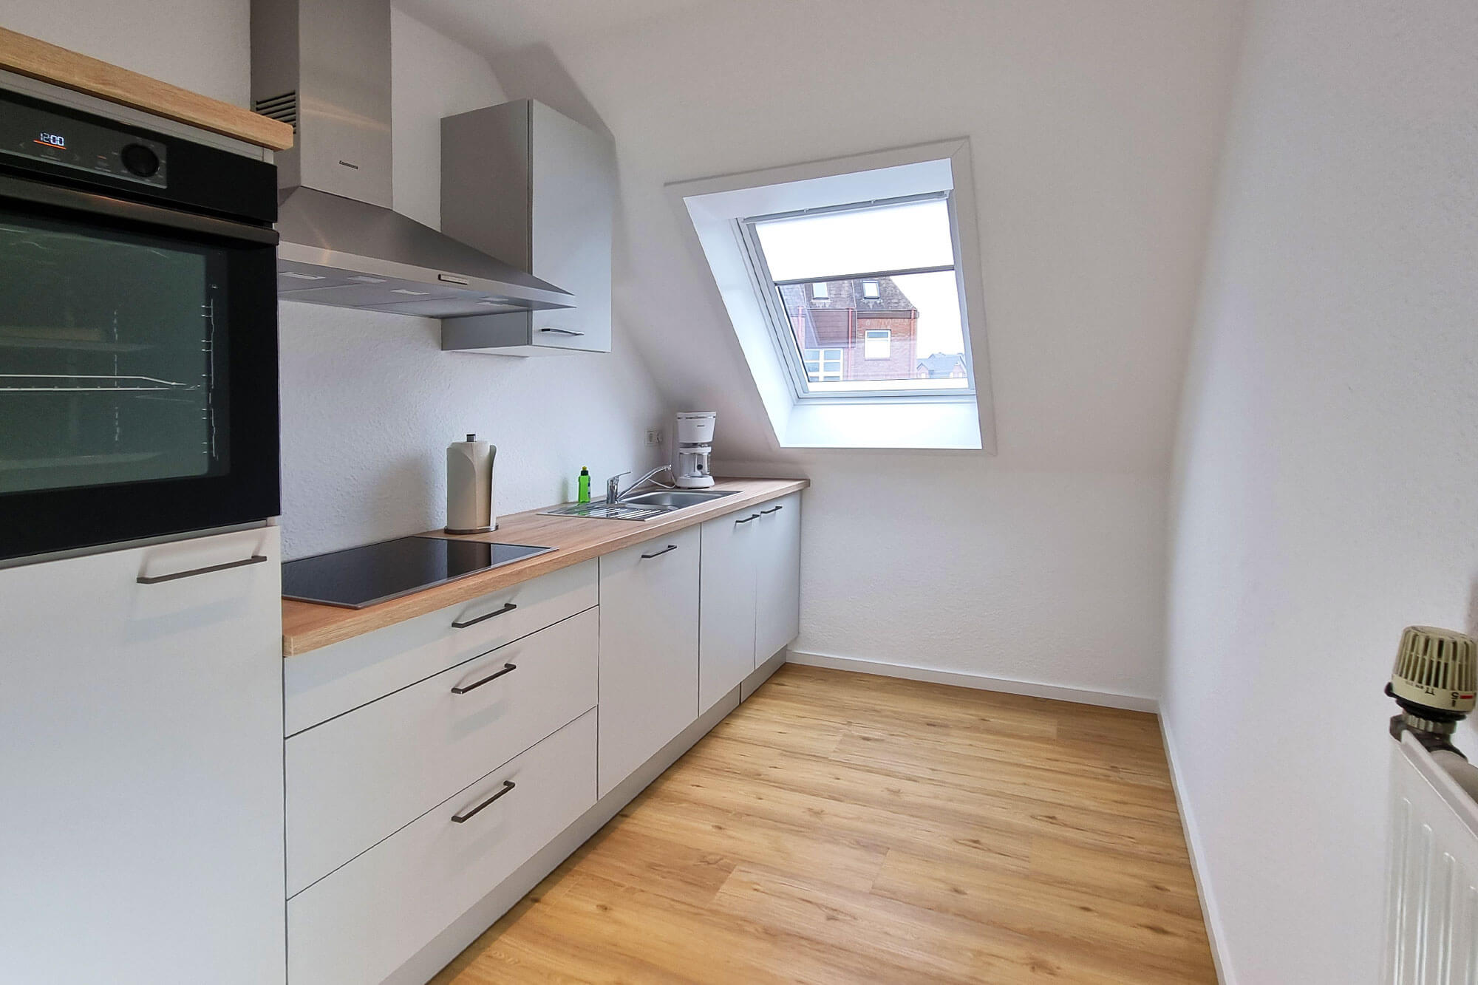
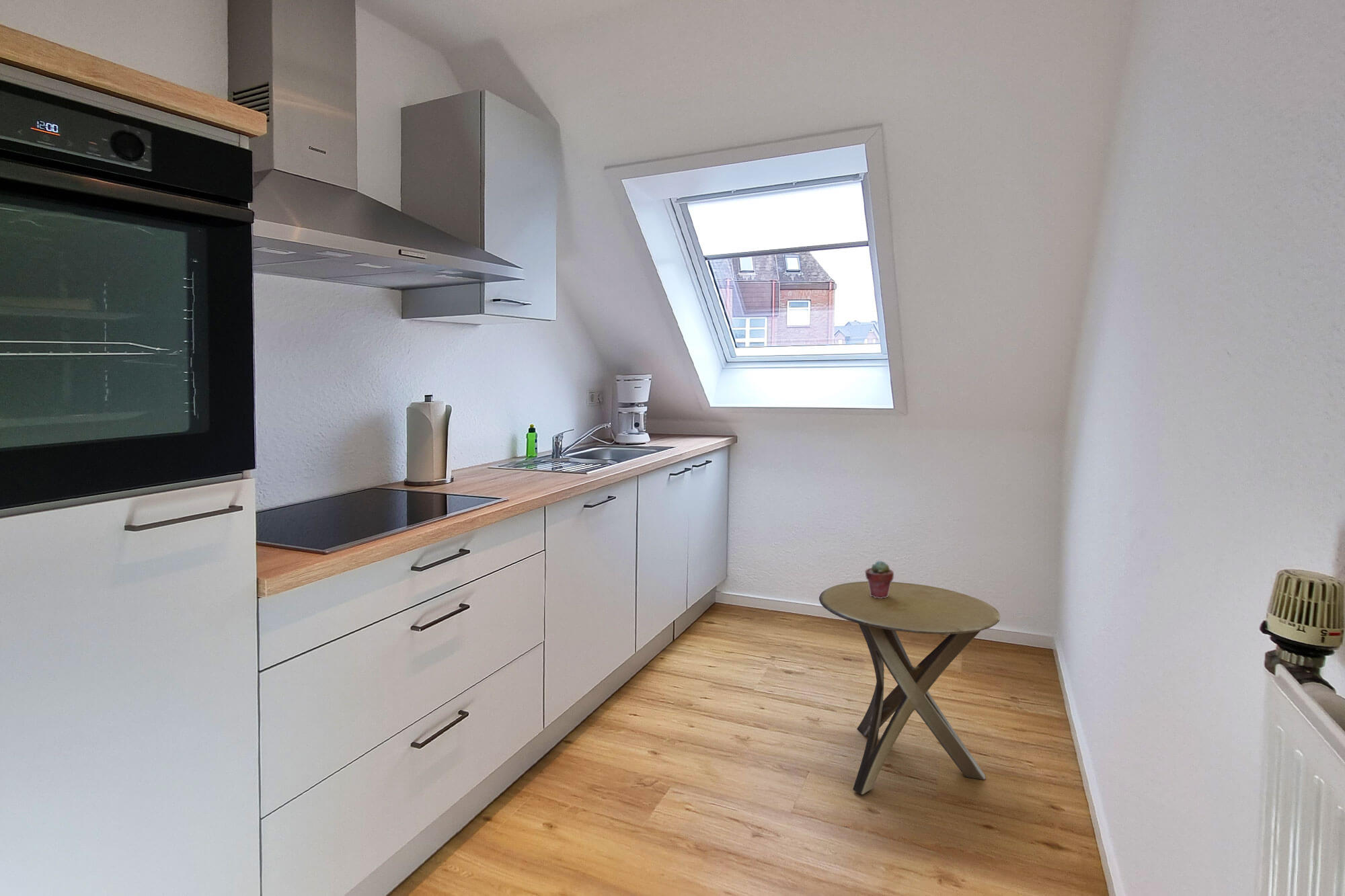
+ side table [818,581,1001,795]
+ potted succulent [864,560,894,598]
